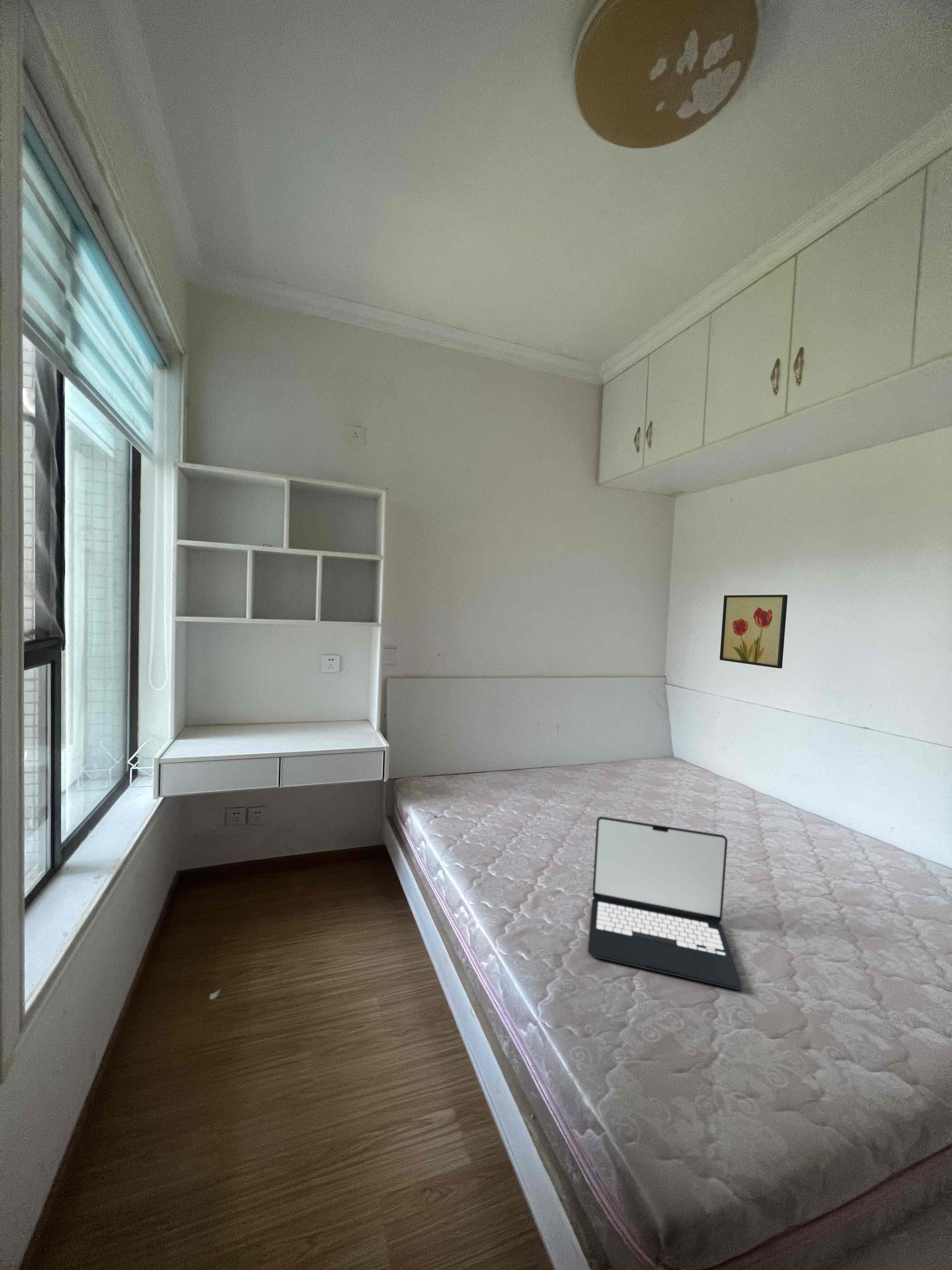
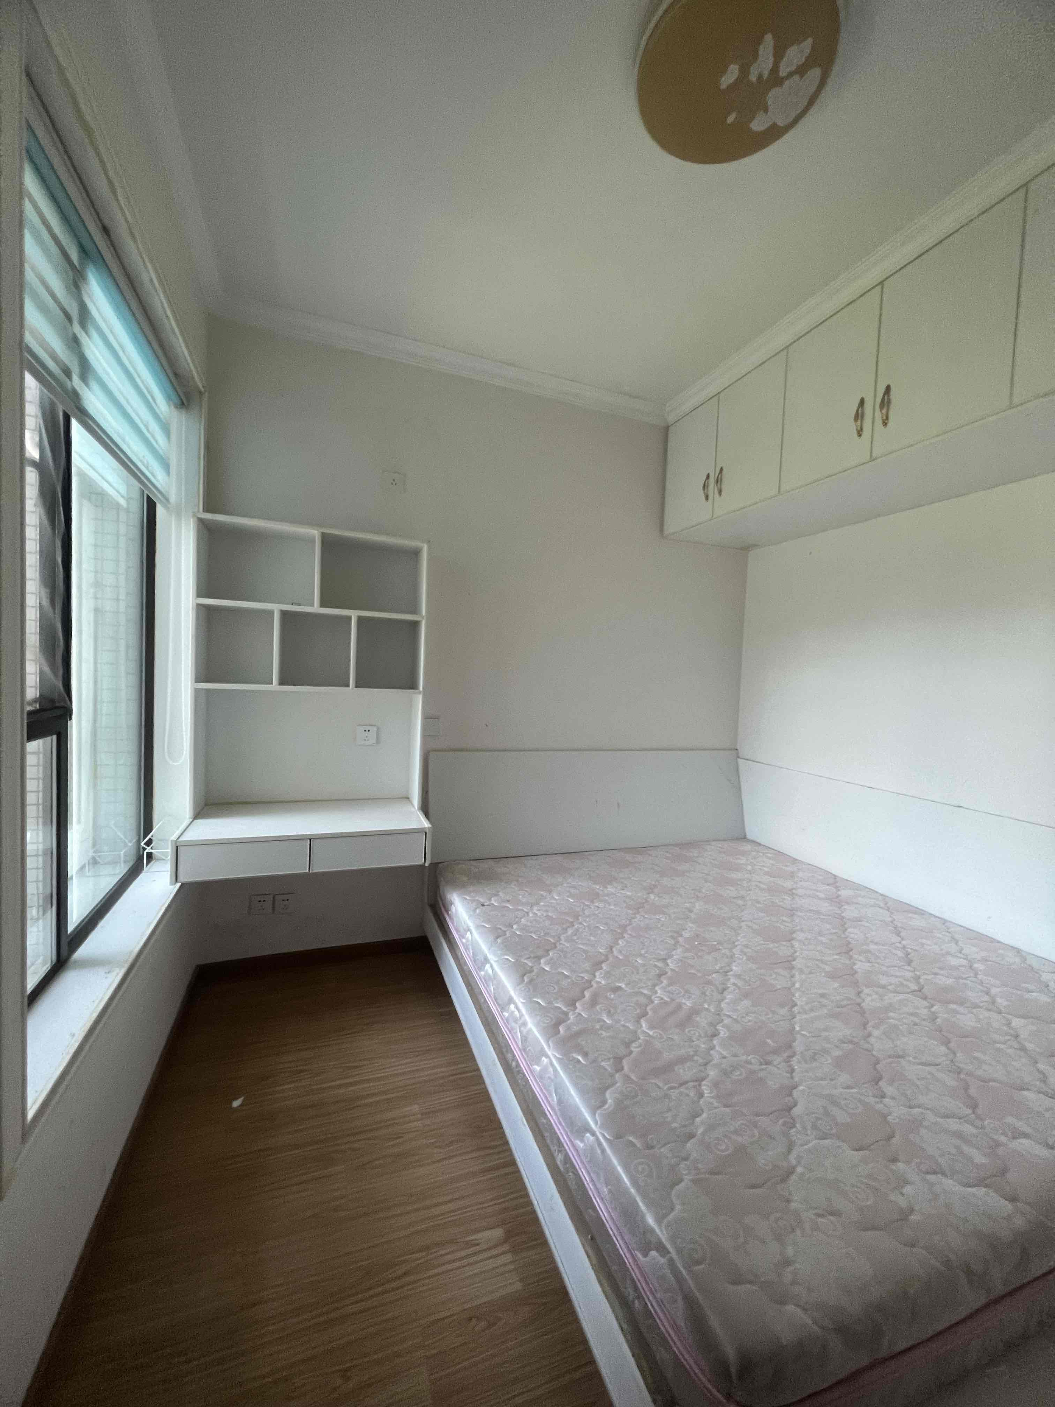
- wall art [719,594,788,669]
- laptop [587,816,743,990]
